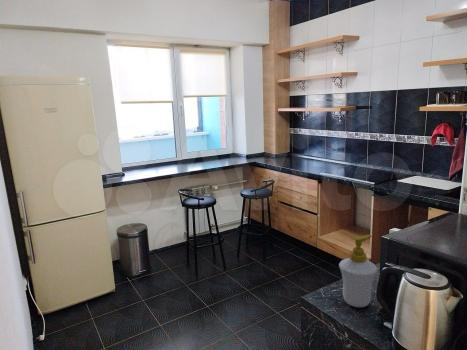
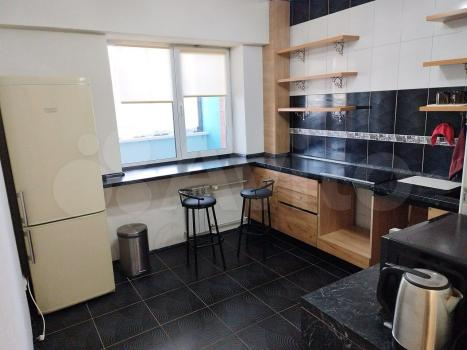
- soap bottle [338,234,378,308]
